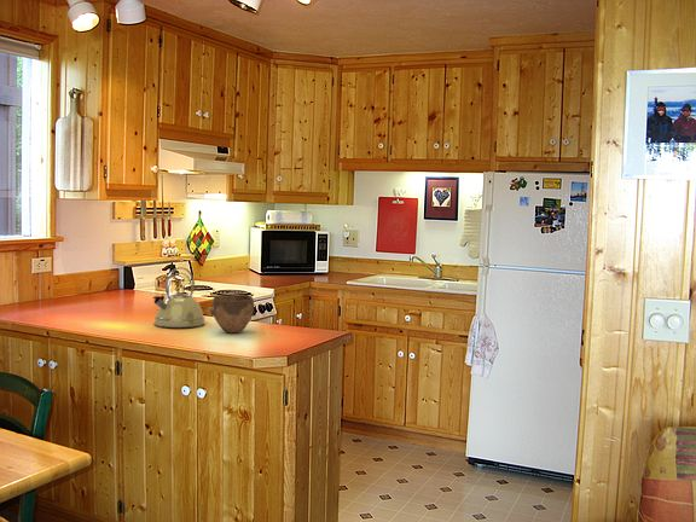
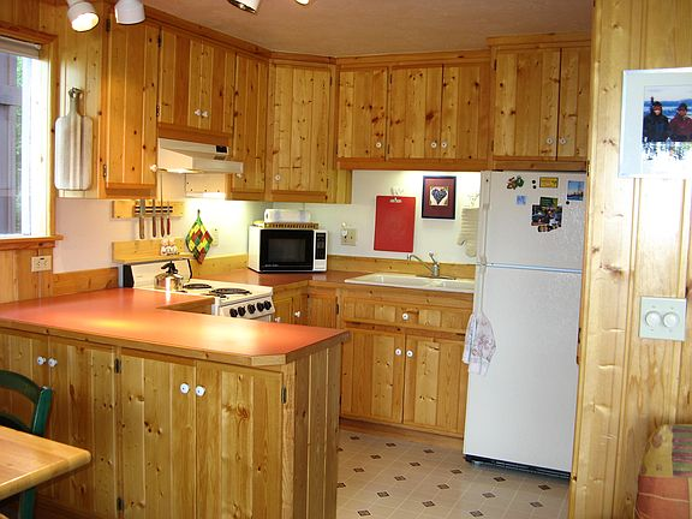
- bowl [208,294,255,334]
- kettle [152,266,207,329]
